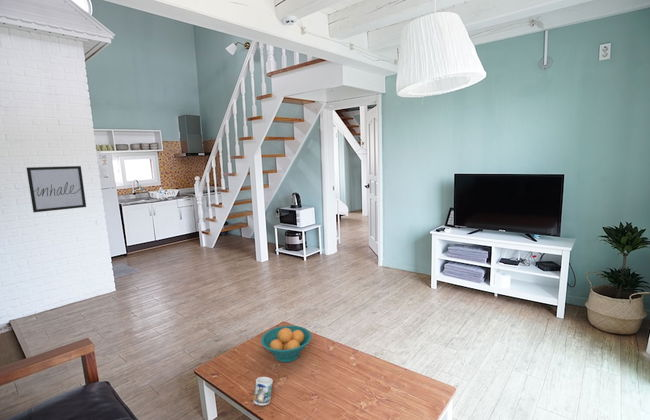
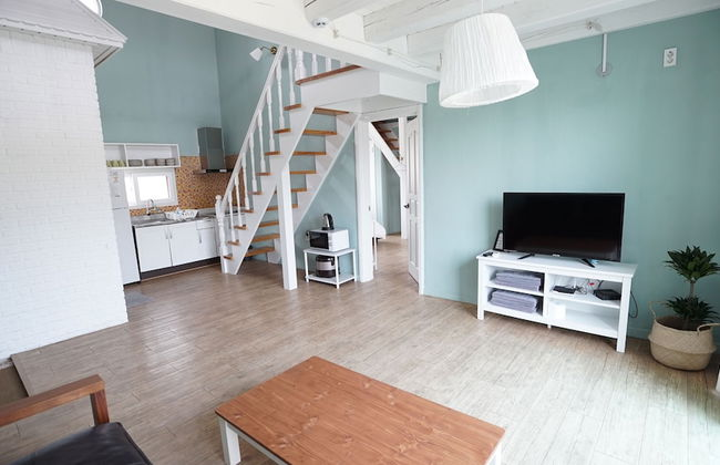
- wall art [26,165,87,213]
- fruit bowl [260,325,313,363]
- mug [253,376,274,406]
